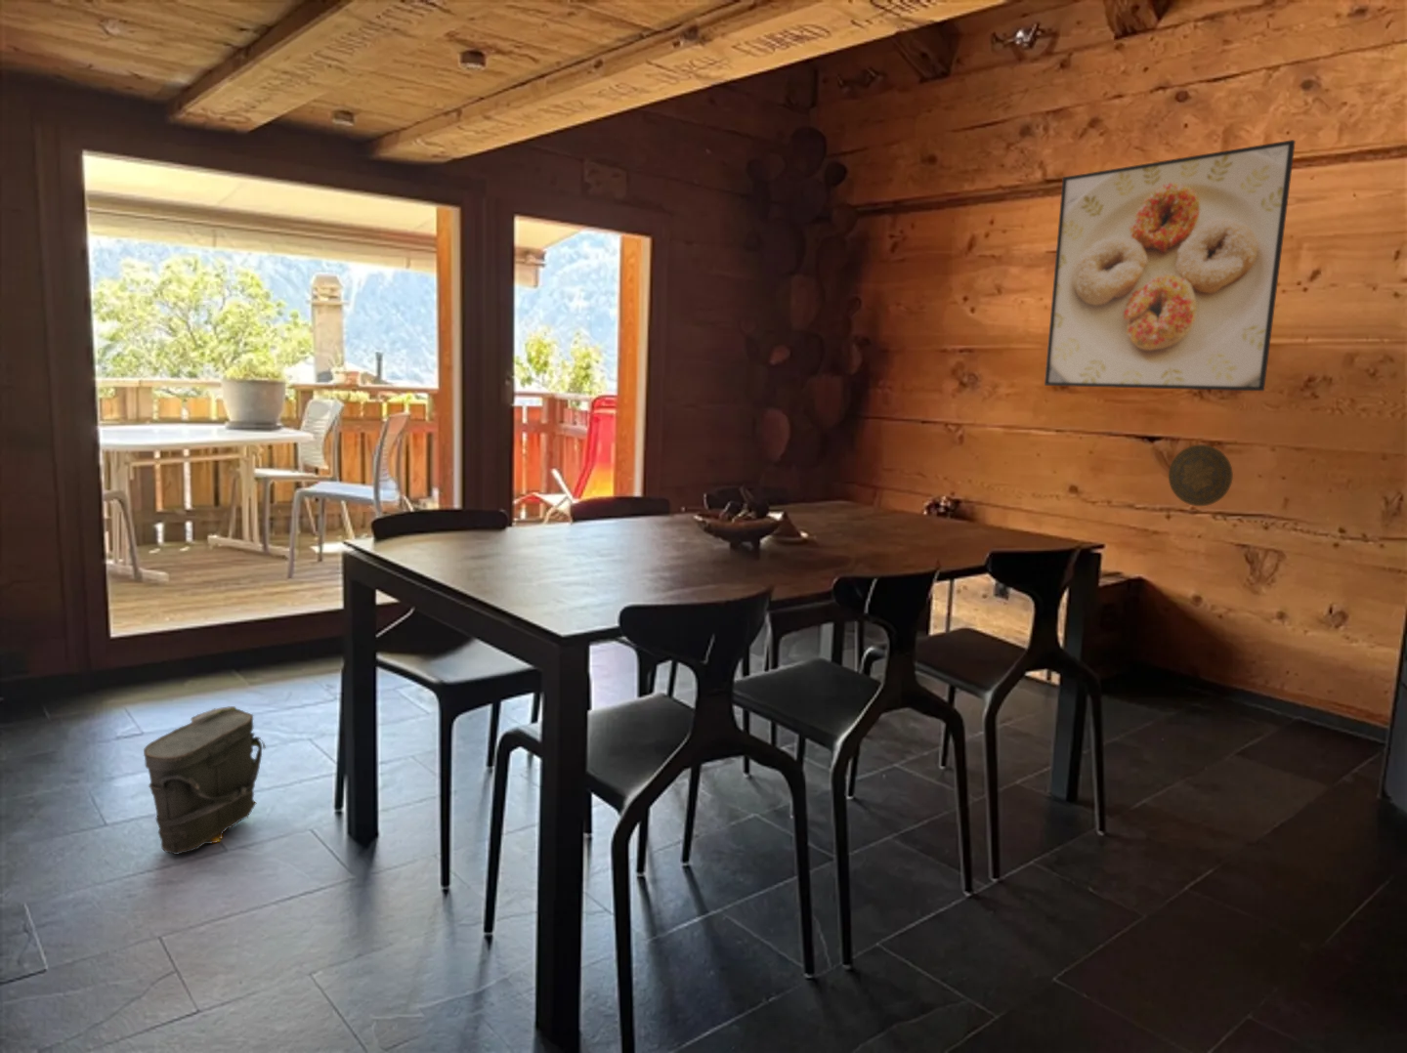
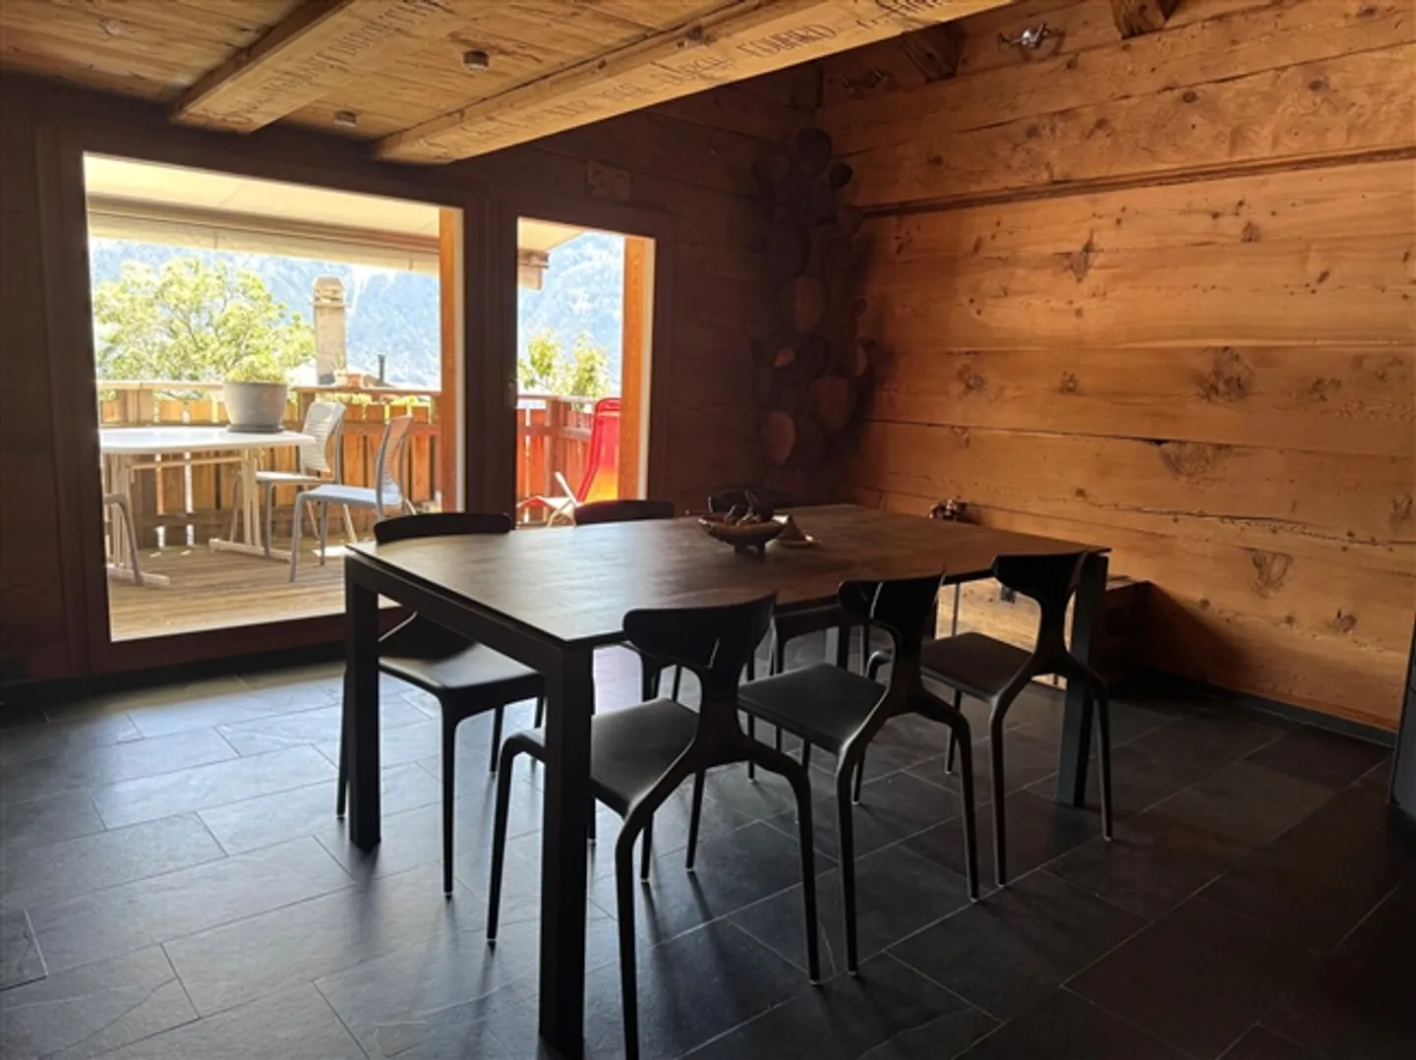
- bag [143,706,267,856]
- decorative plate [1168,444,1234,507]
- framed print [1043,138,1296,392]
